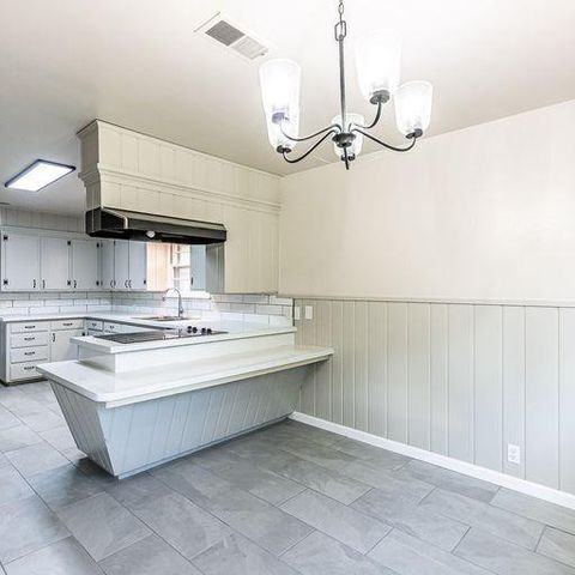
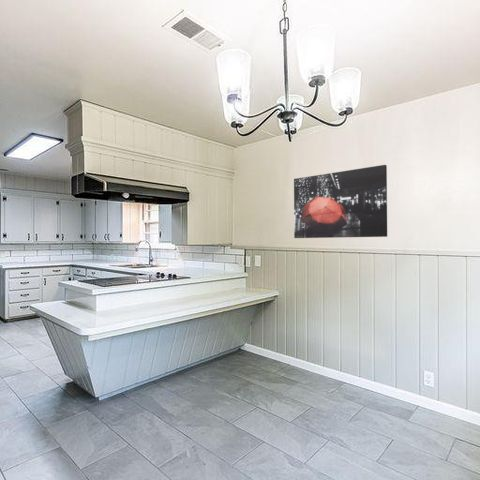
+ wall art [293,164,388,239]
